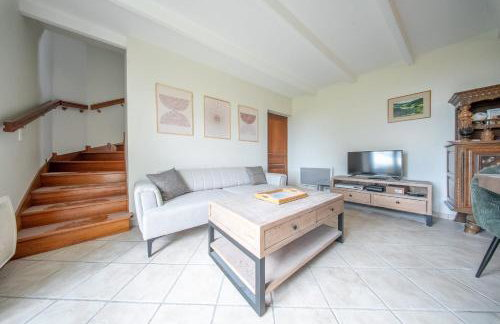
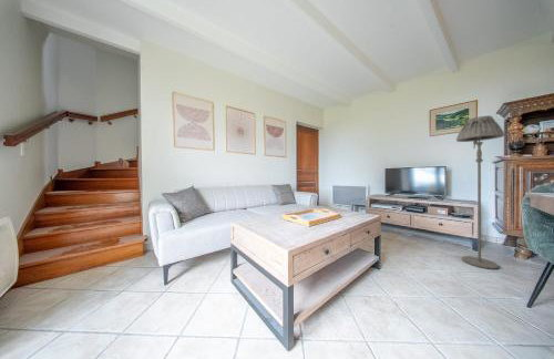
+ floor lamp [455,115,505,270]
